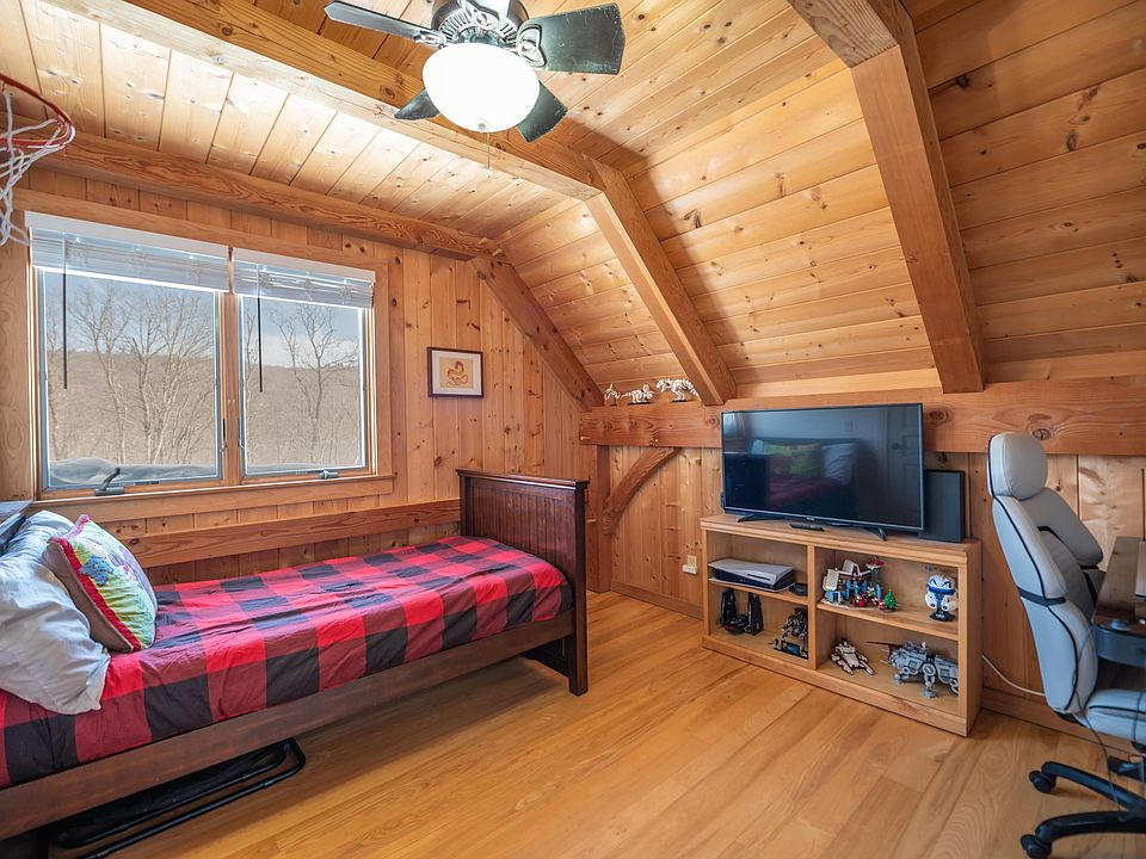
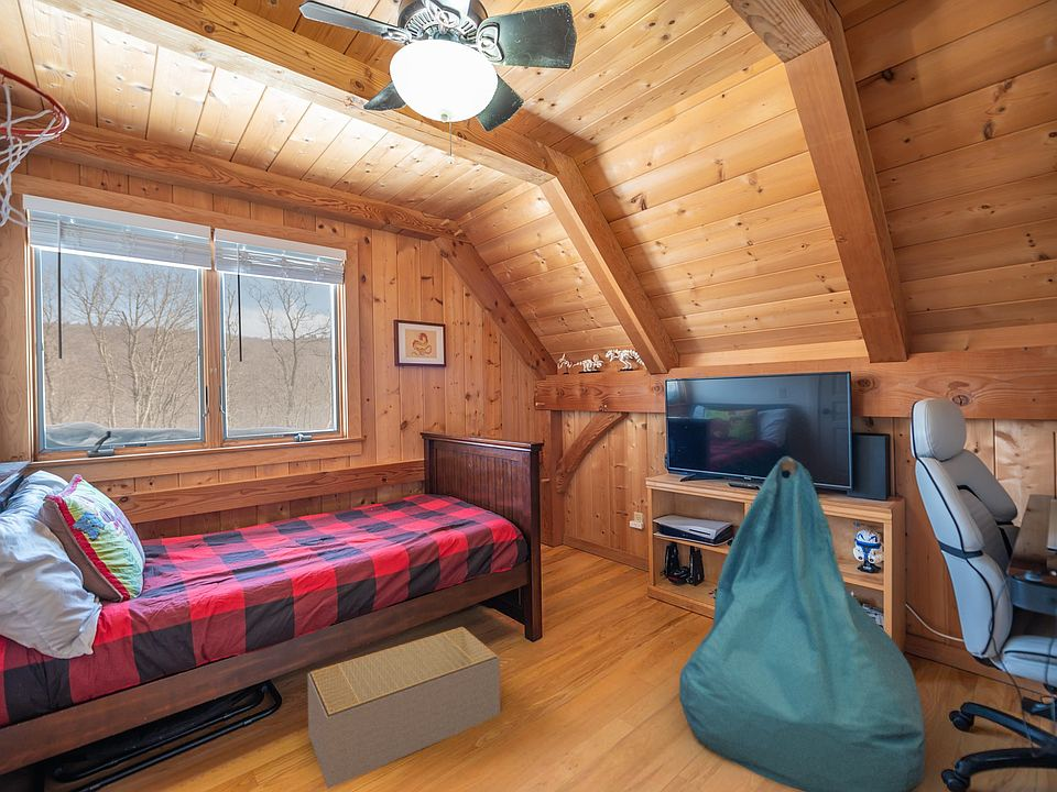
+ storage basket [306,626,501,790]
+ bean bag chair [636,455,927,792]
